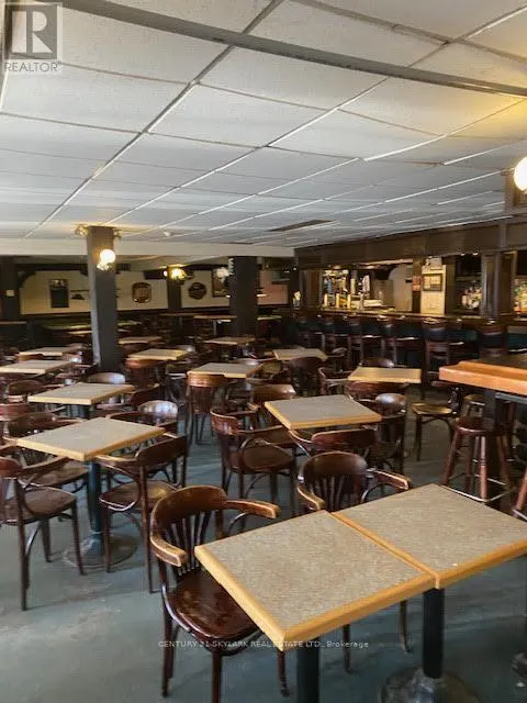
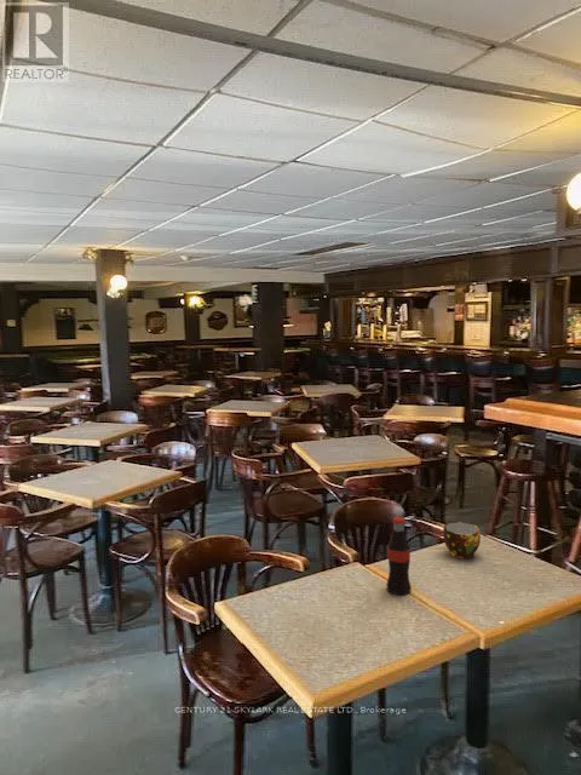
+ cup [442,521,482,561]
+ bottle [385,516,413,596]
